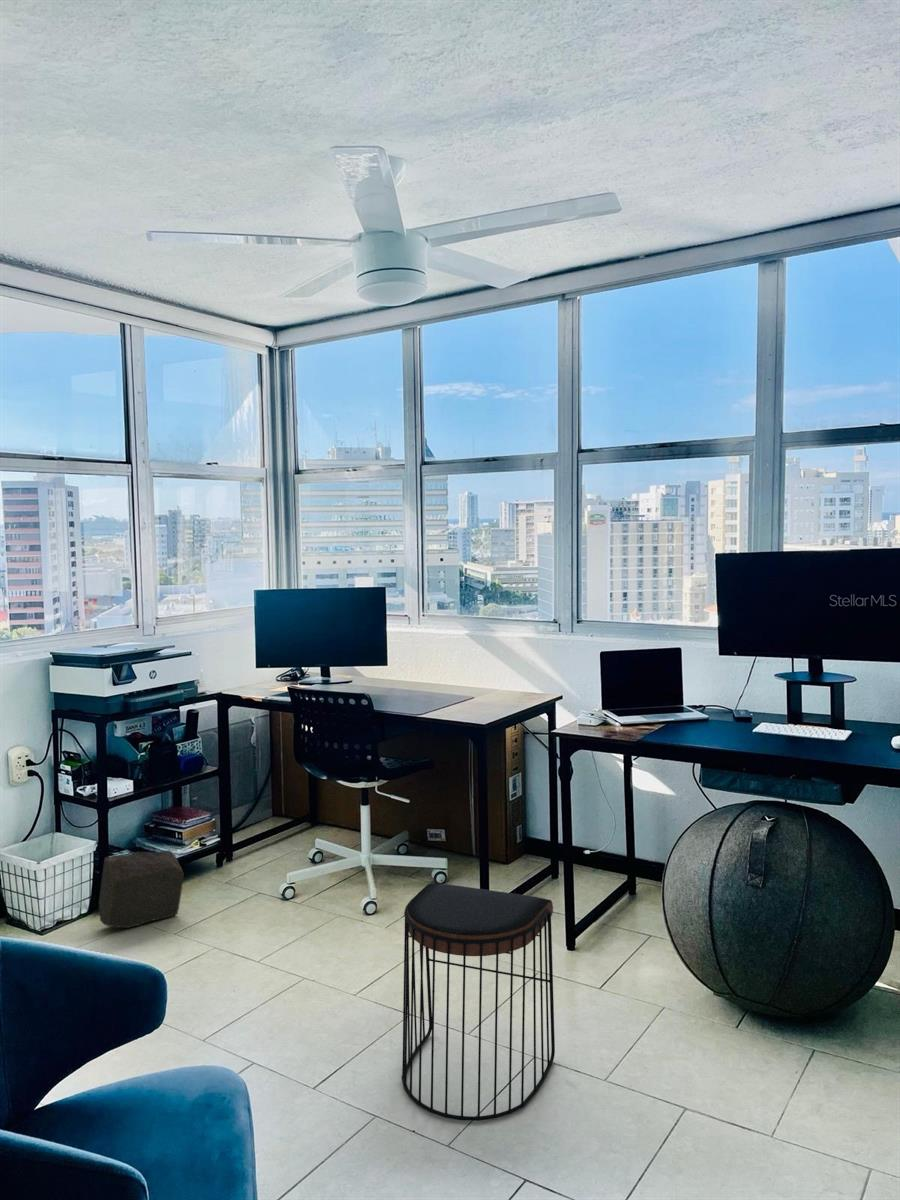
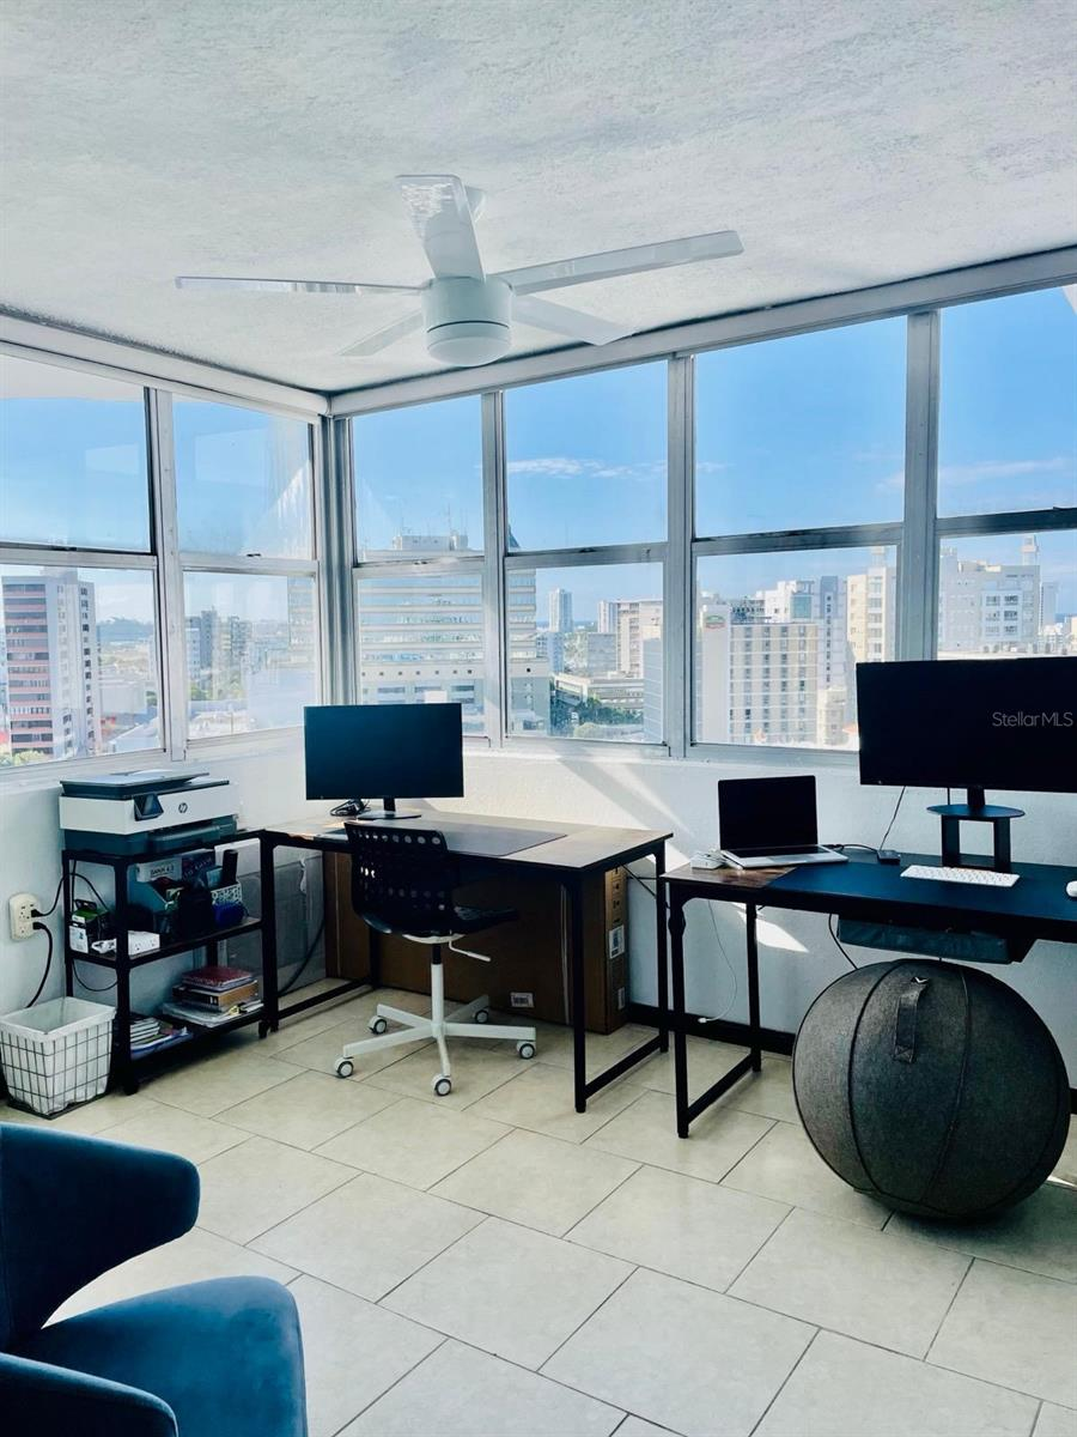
- stool [401,882,556,1122]
- rock [98,849,185,929]
